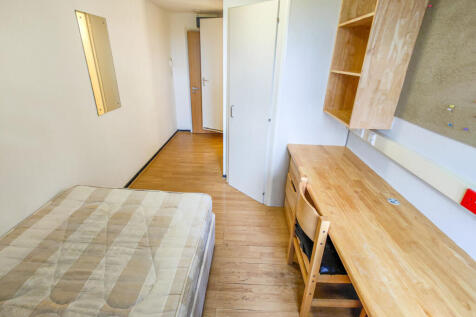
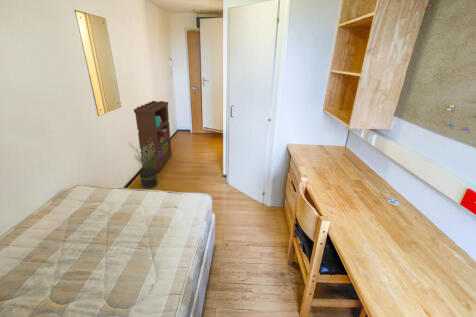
+ bookshelf [133,100,173,173]
+ potted plant [124,138,159,190]
